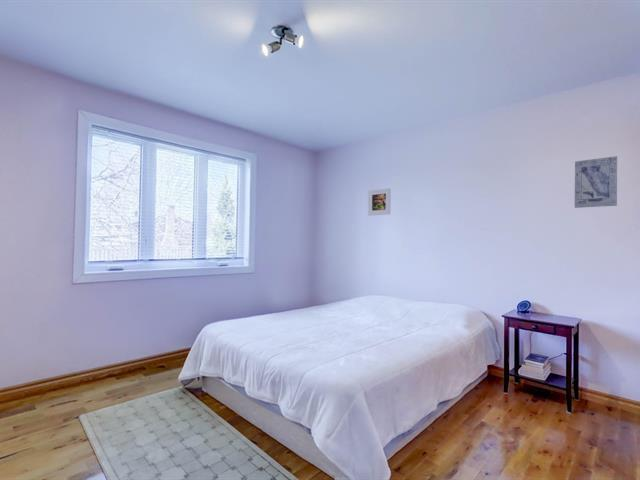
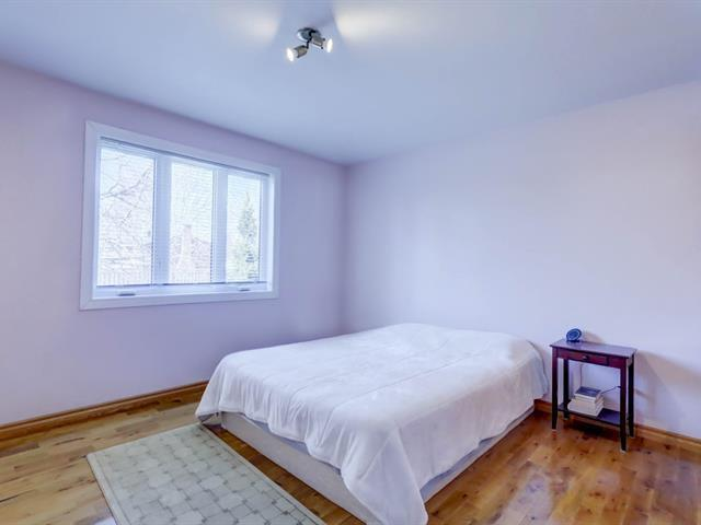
- wall art [574,155,618,209]
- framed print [367,187,392,217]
